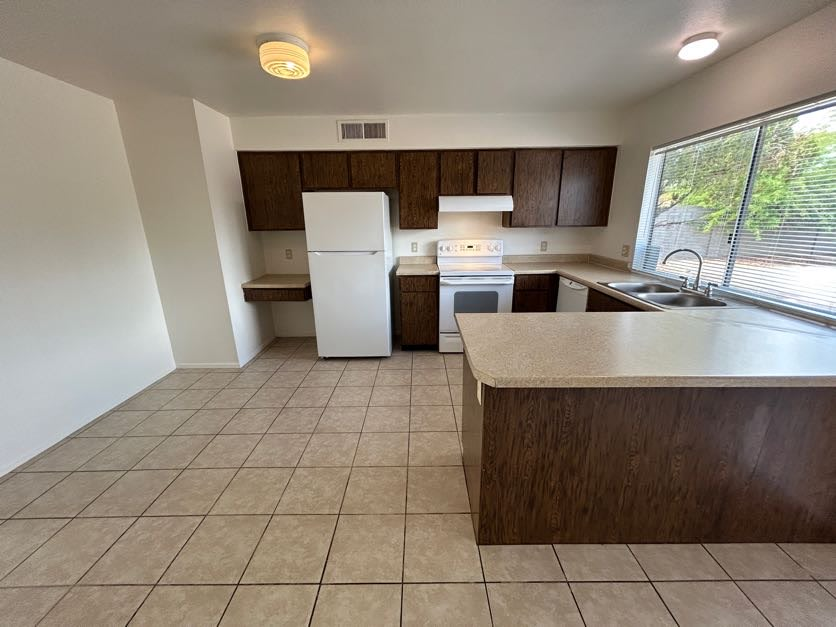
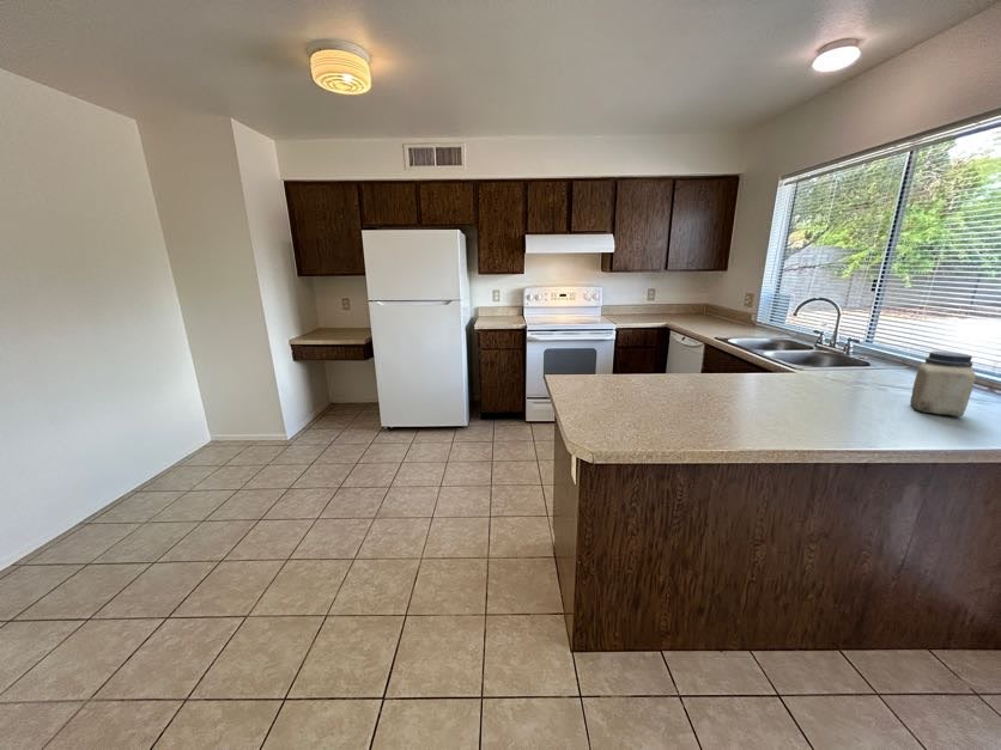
+ jar [909,350,977,417]
